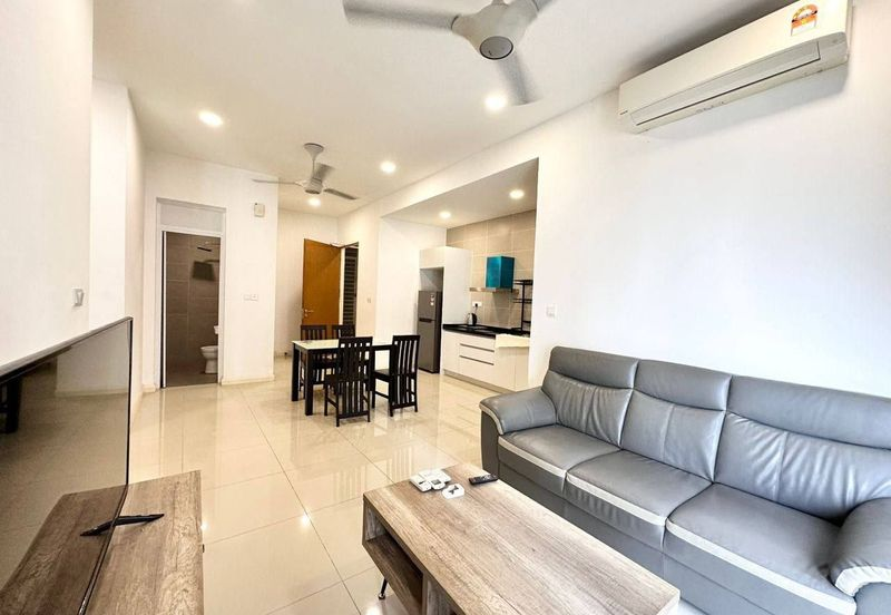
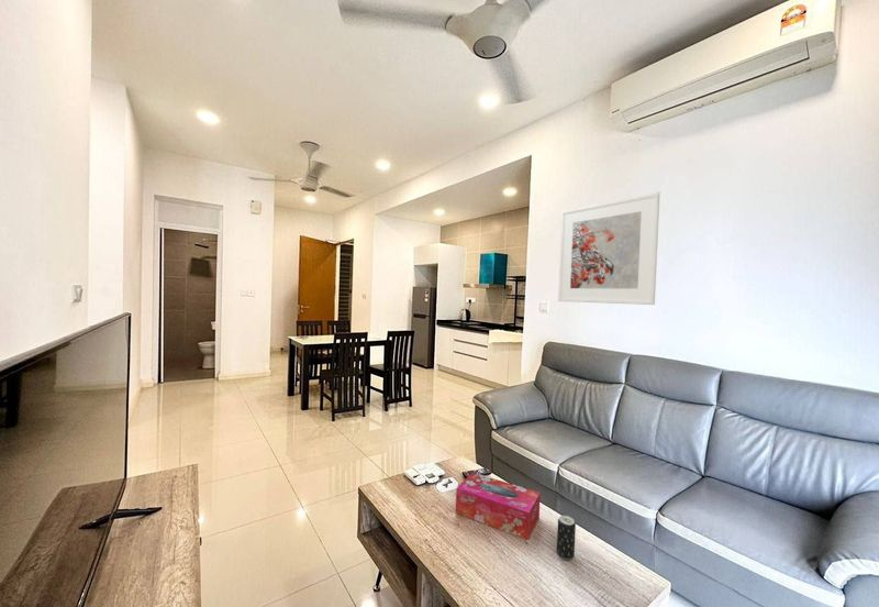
+ beverage can [556,515,577,561]
+ tissue box [455,472,542,541]
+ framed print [557,191,661,306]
